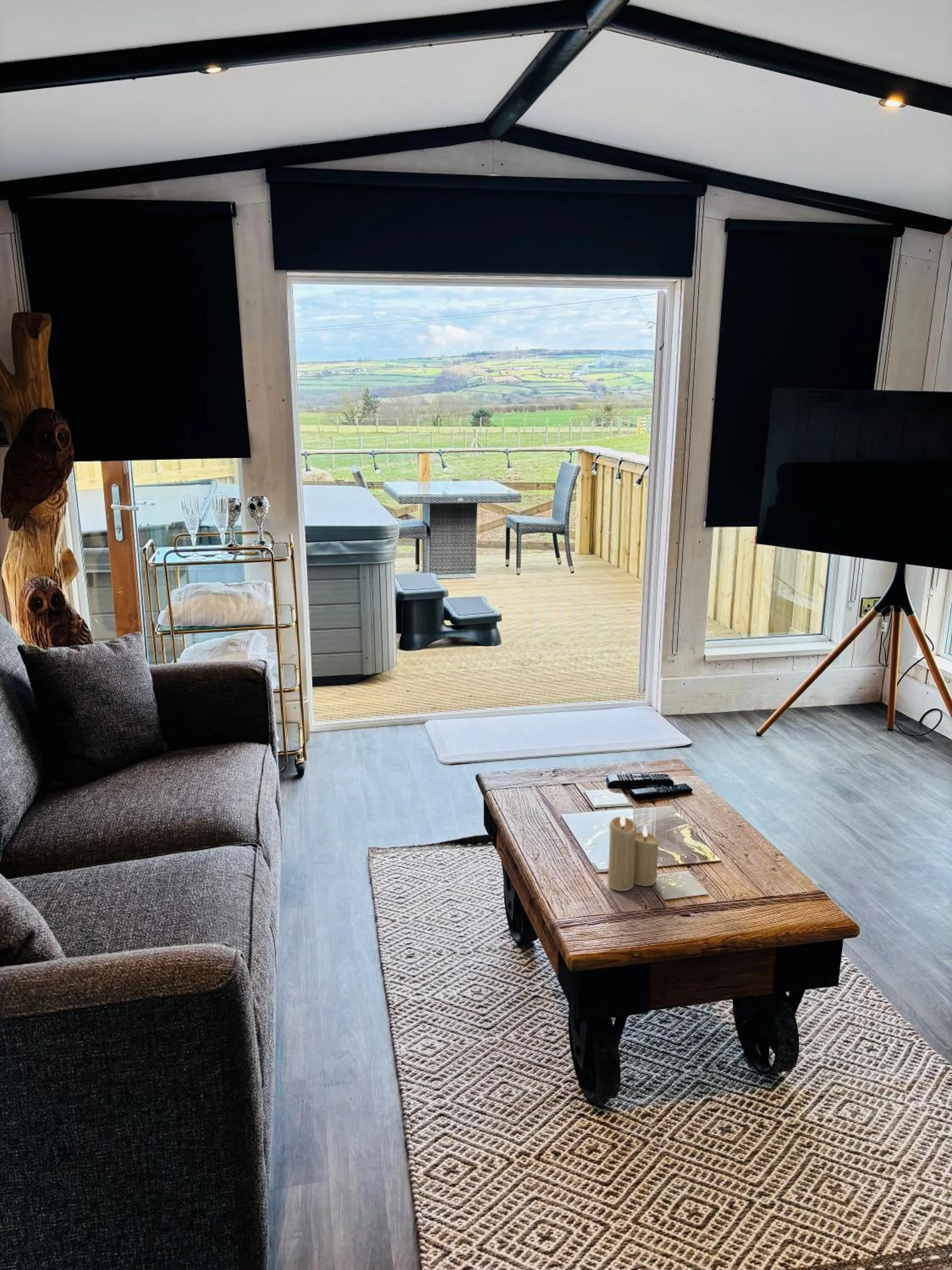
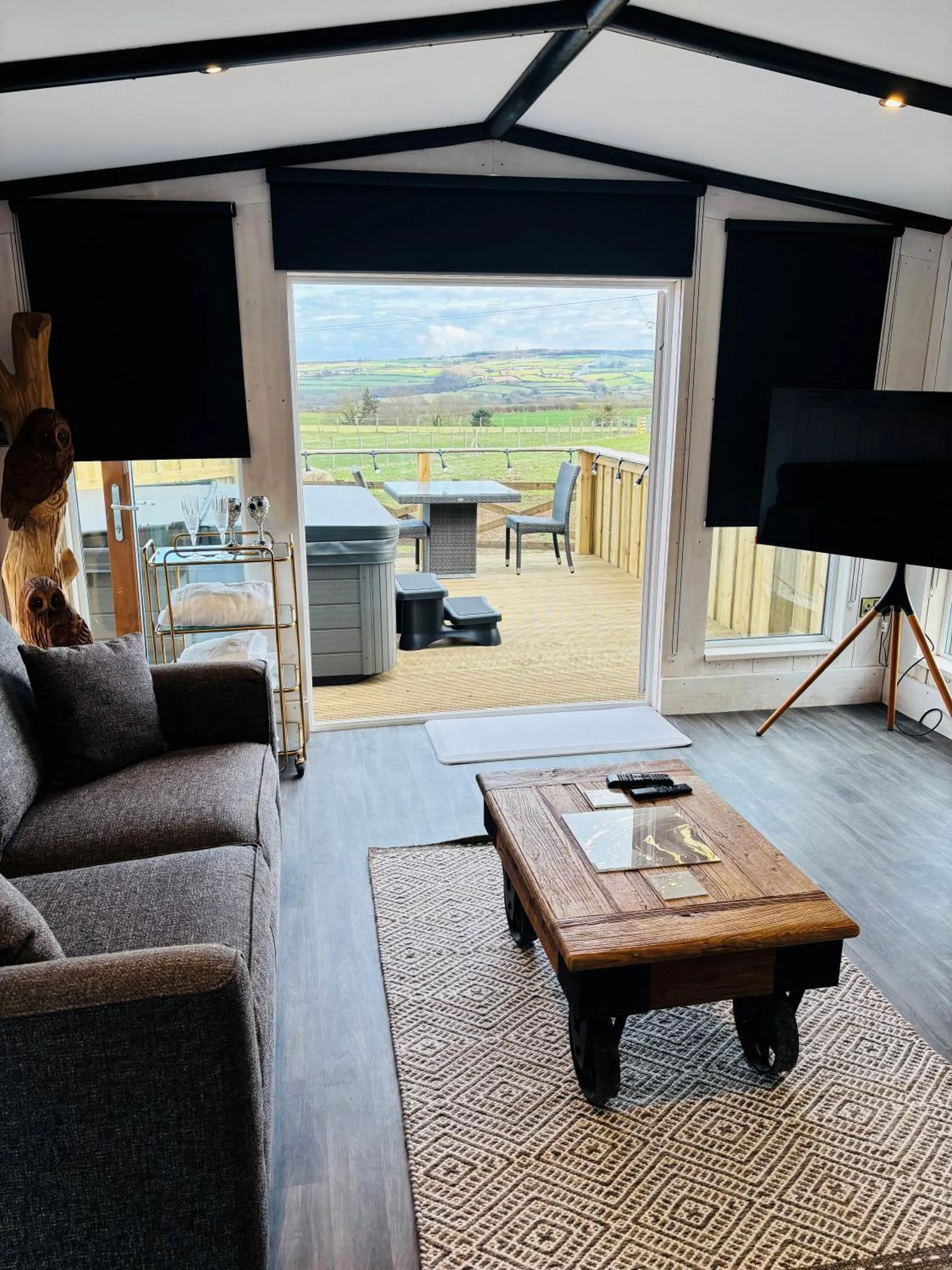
- candle [608,813,660,892]
